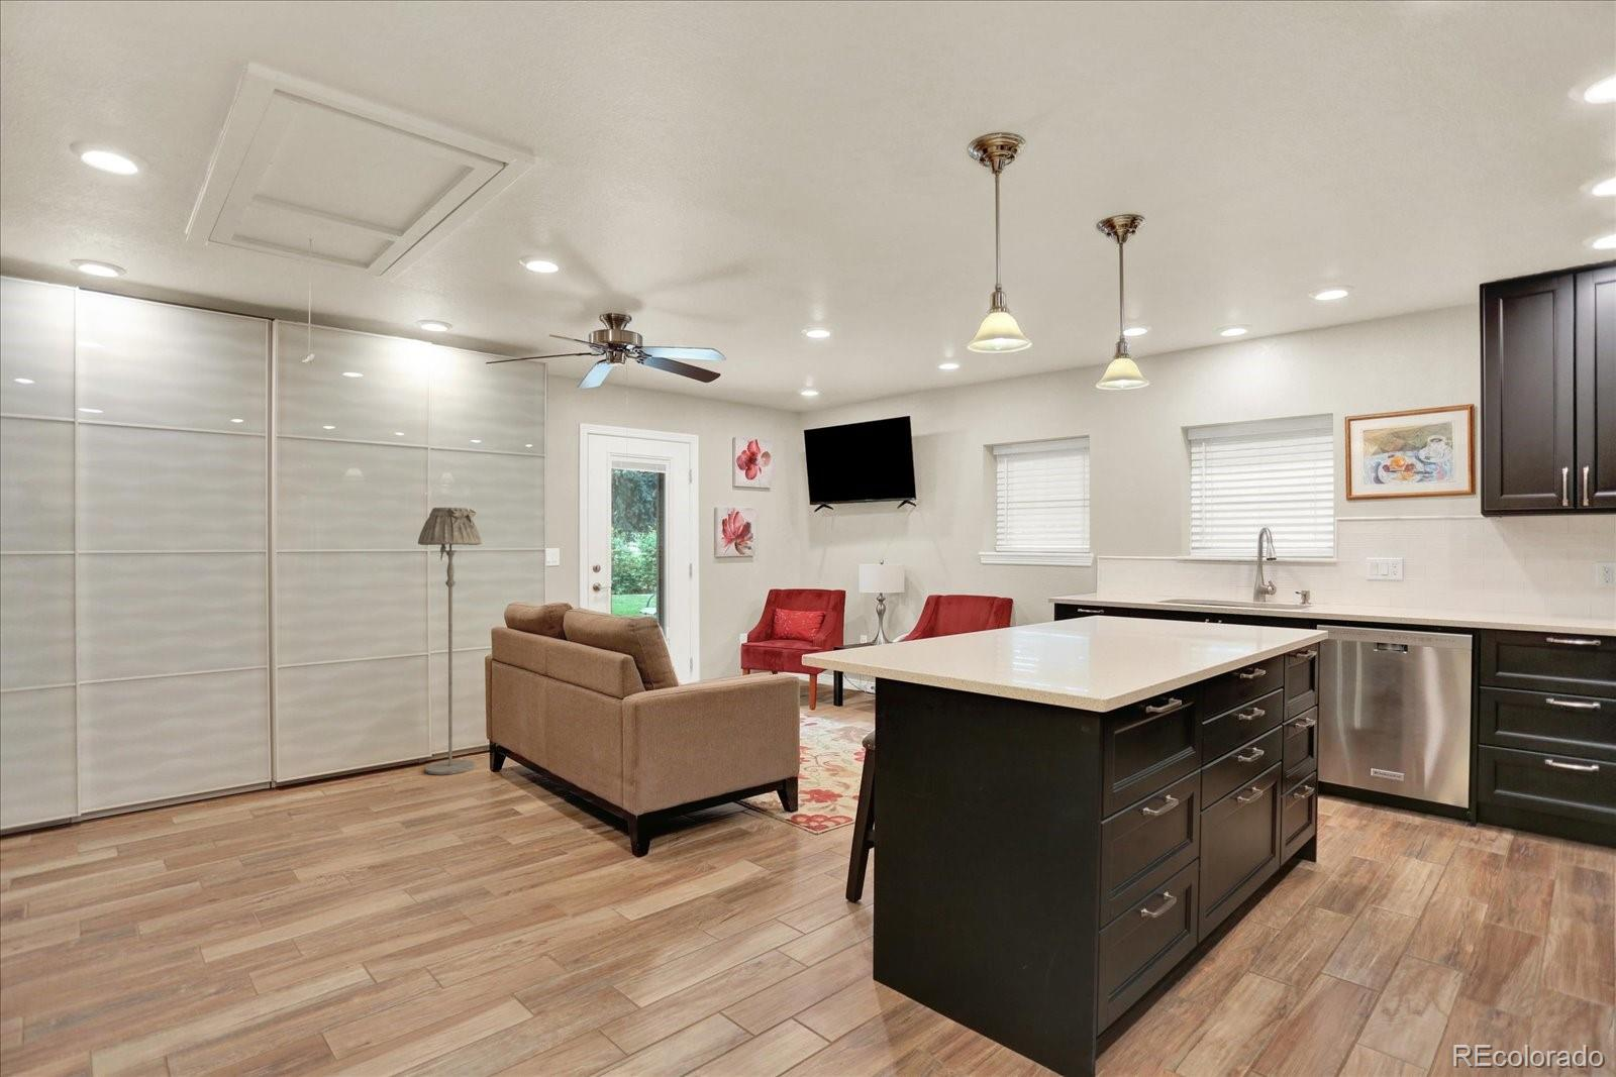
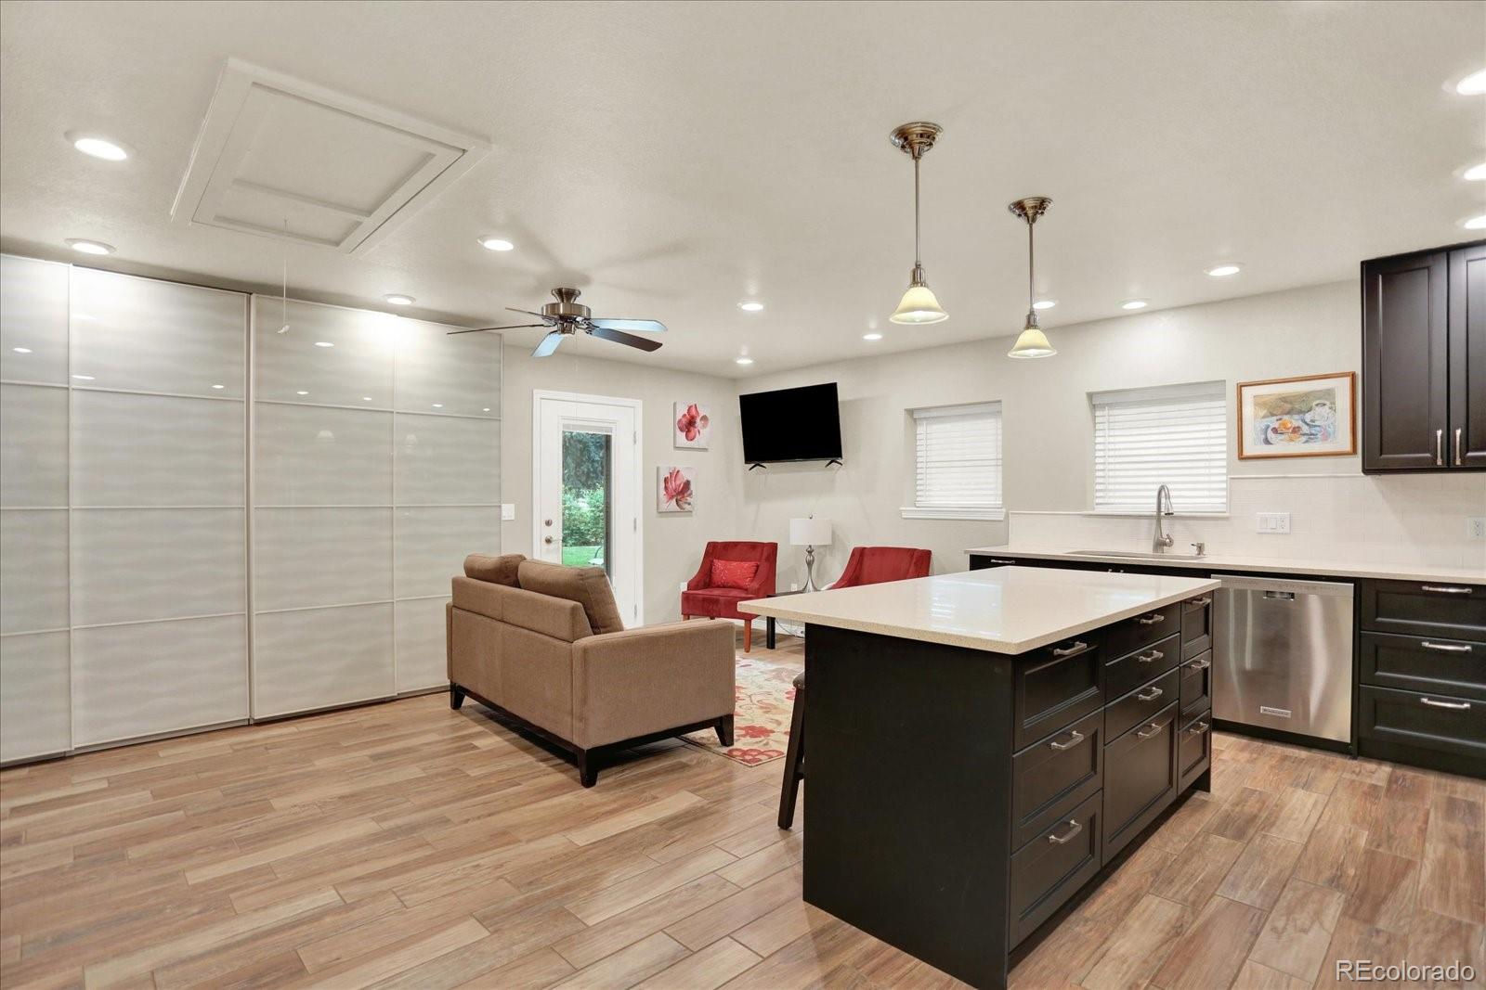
- floor lamp [417,507,483,776]
